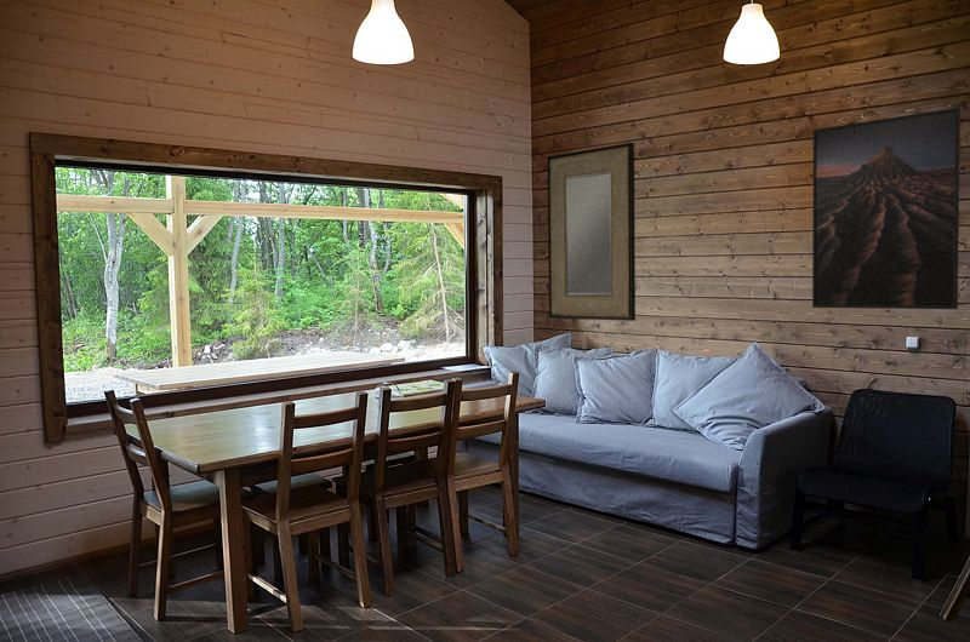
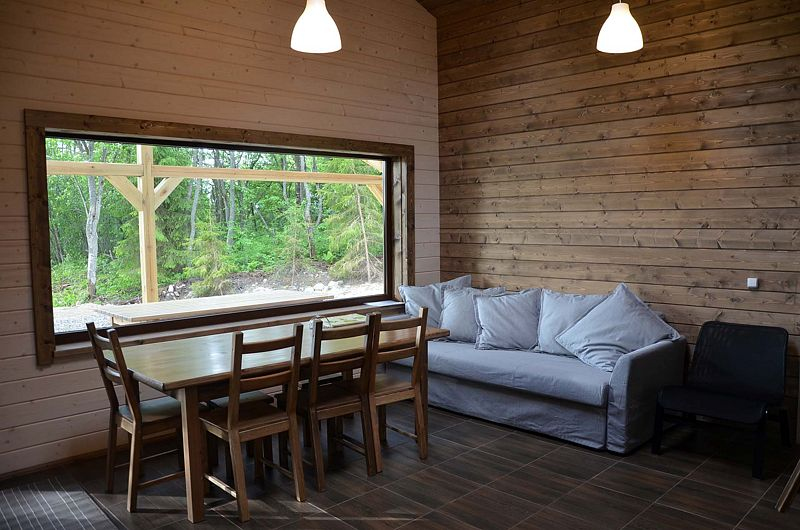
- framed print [811,107,962,310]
- home mirror [546,142,637,322]
